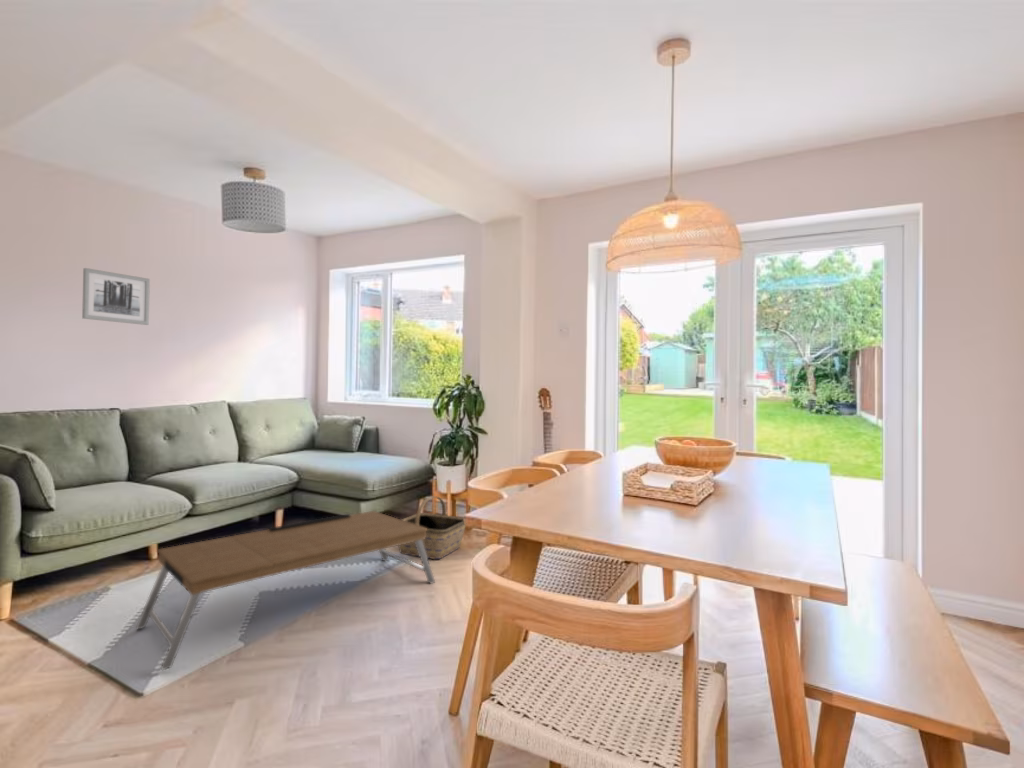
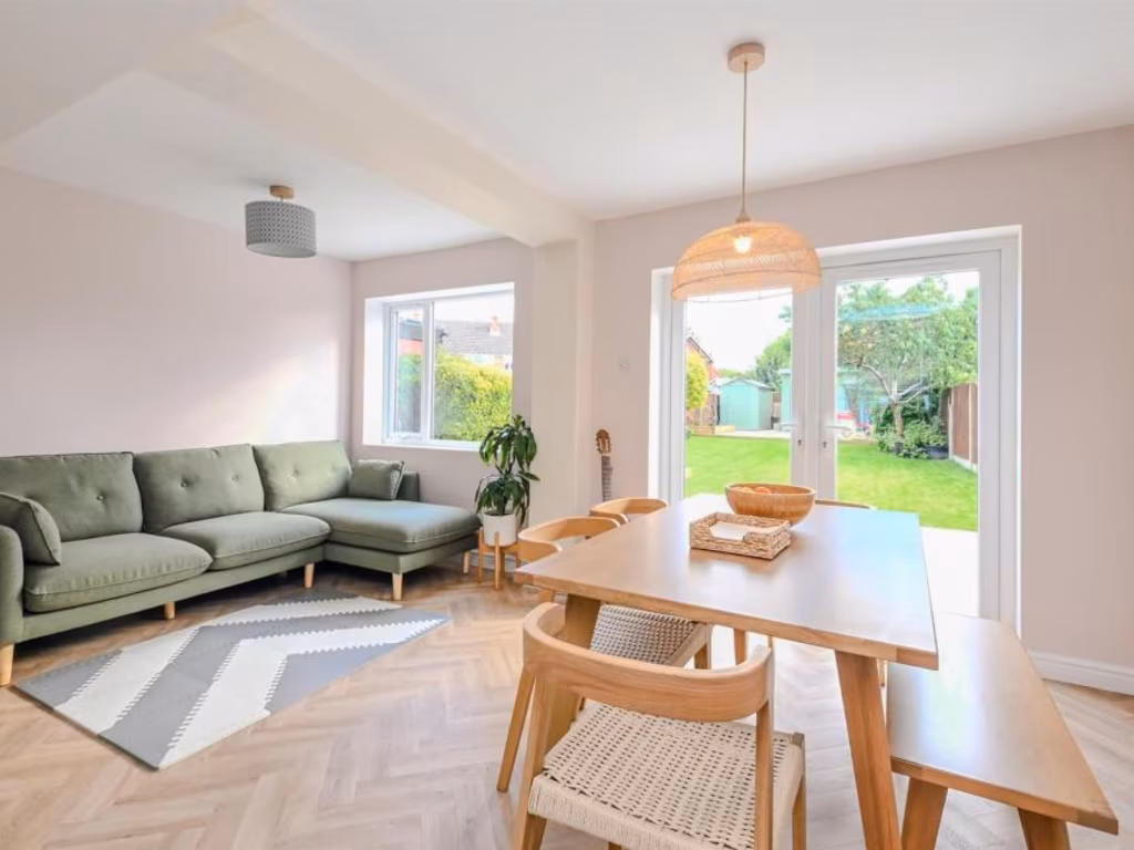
- basket [398,495,466,560]
- coffee table [135,510,436,671]
- wall art [81,267,151,326]
